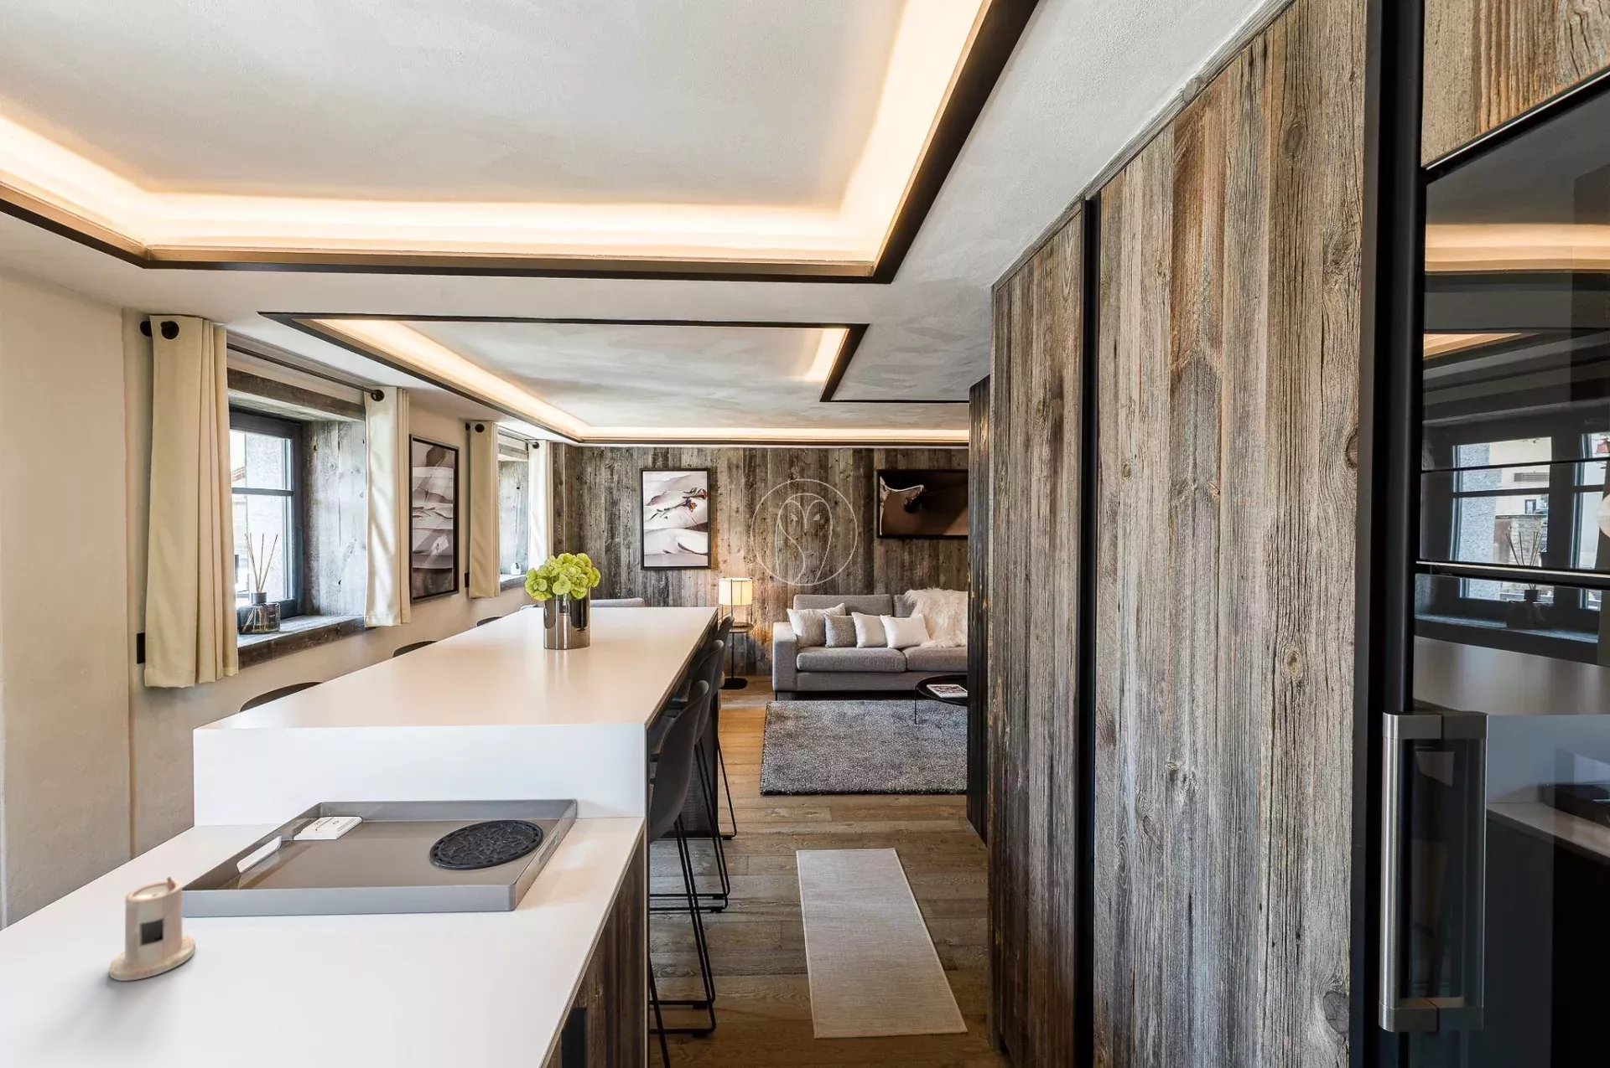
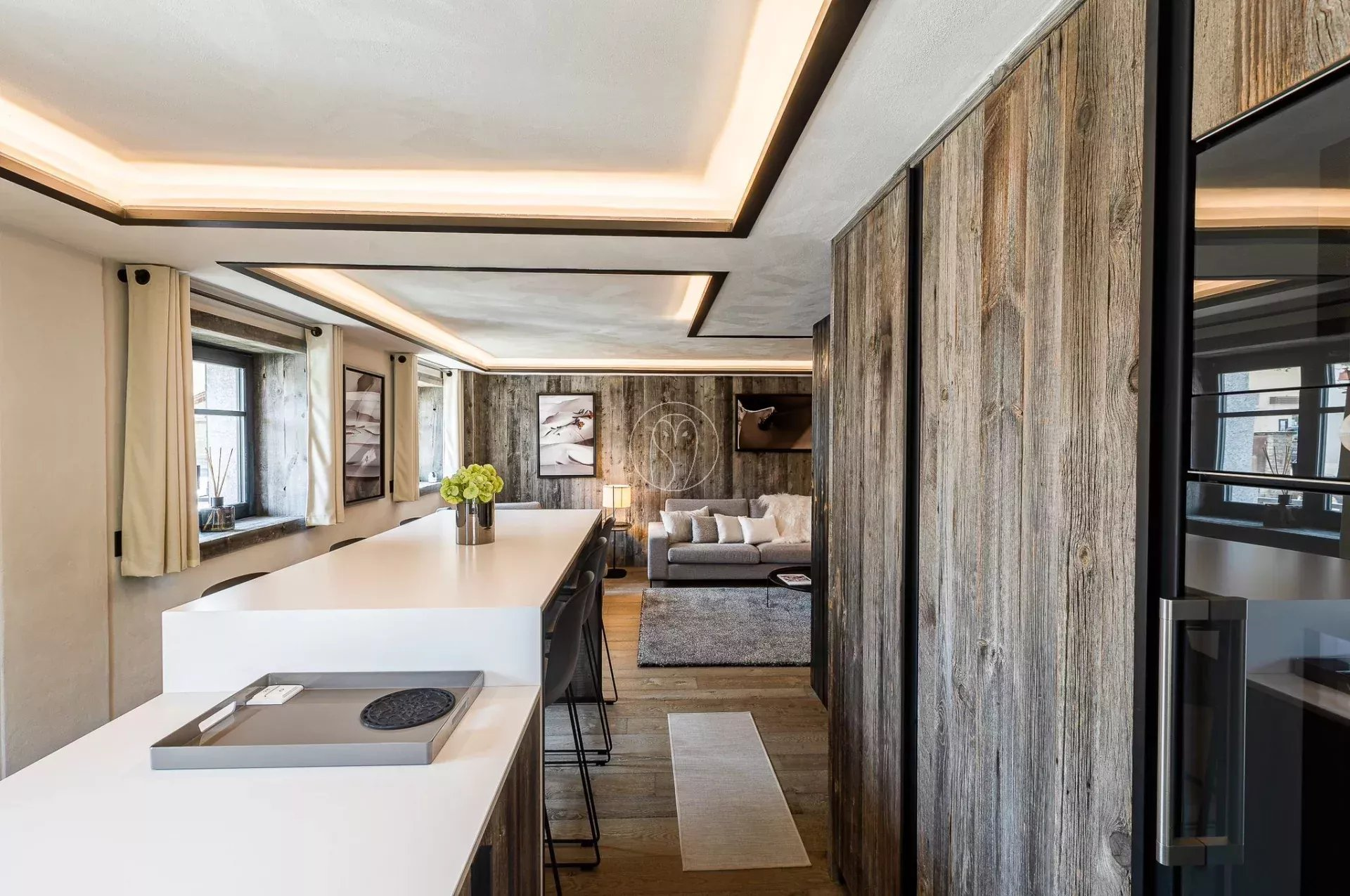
- candle [109,876,197,982]
